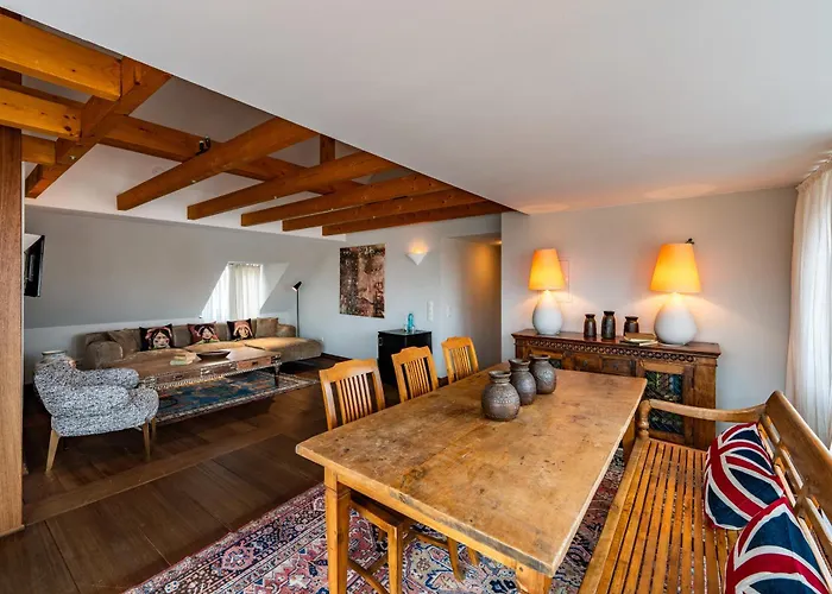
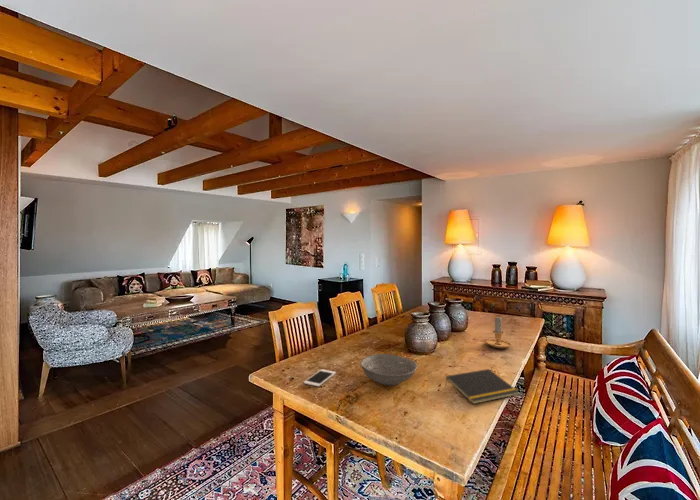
+ candle [484,316,513,350]
+ bowl [359,353,418,387]
+ notepad [444,368,520,405]
+ cell phone [303,368,337,388]
